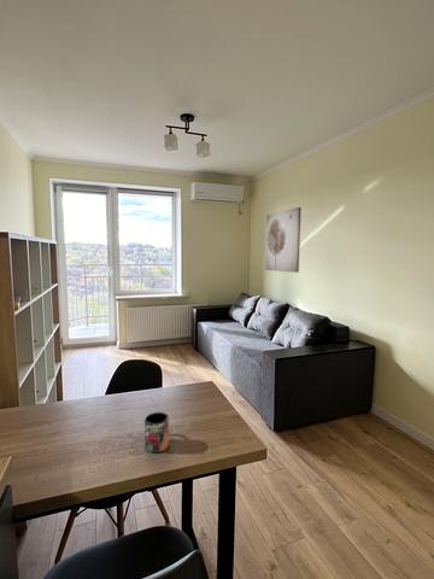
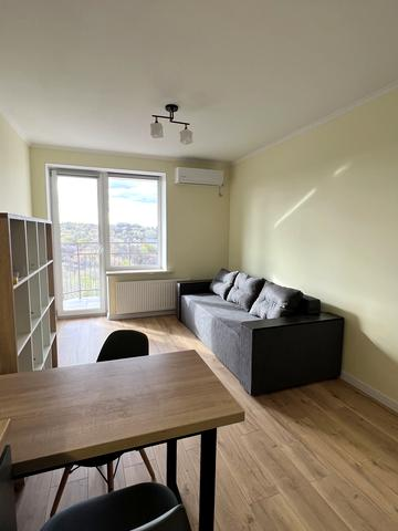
- mug [143,411,170,454]
- wall art [264,206,303,274]
